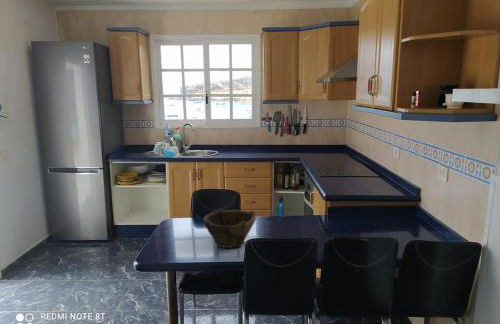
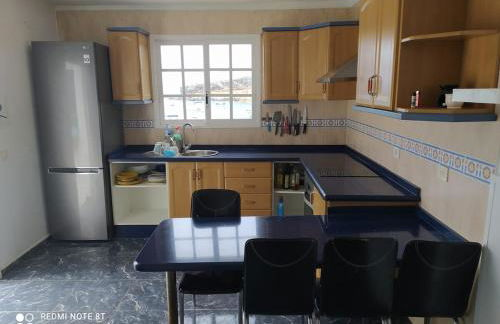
- bowl [203,209,258,249]
